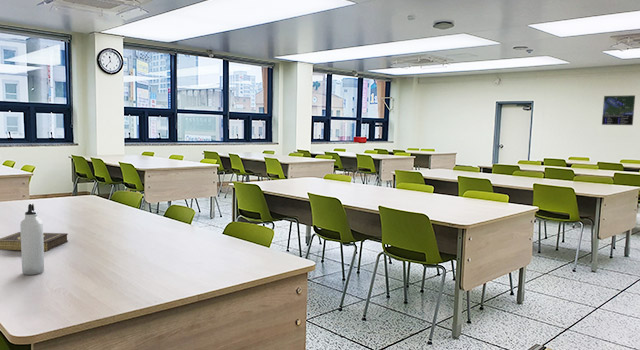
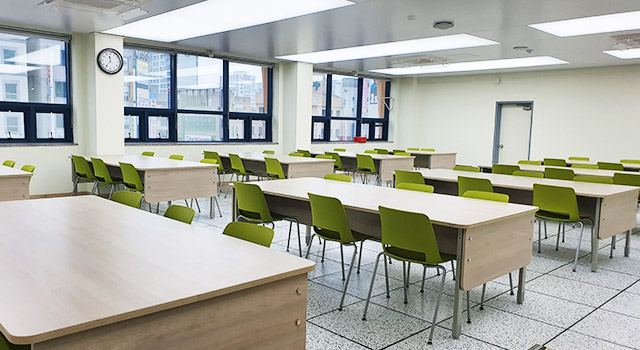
- water bottle [19,203,45,276]
- map [601,94,636,126]
- book [0,231,69,252]
